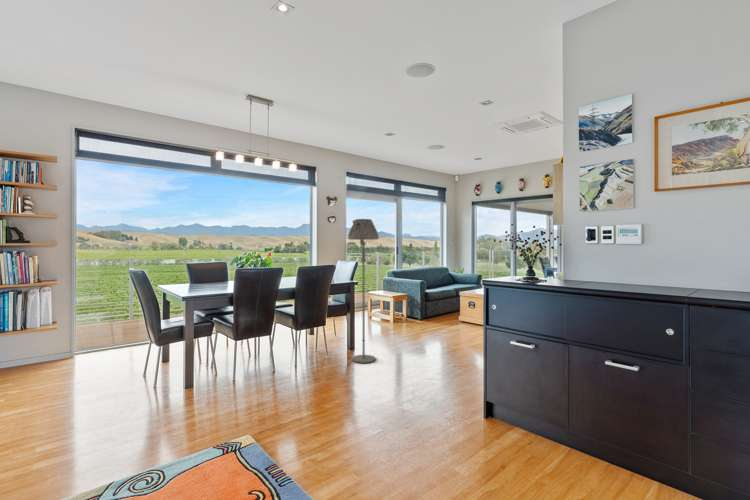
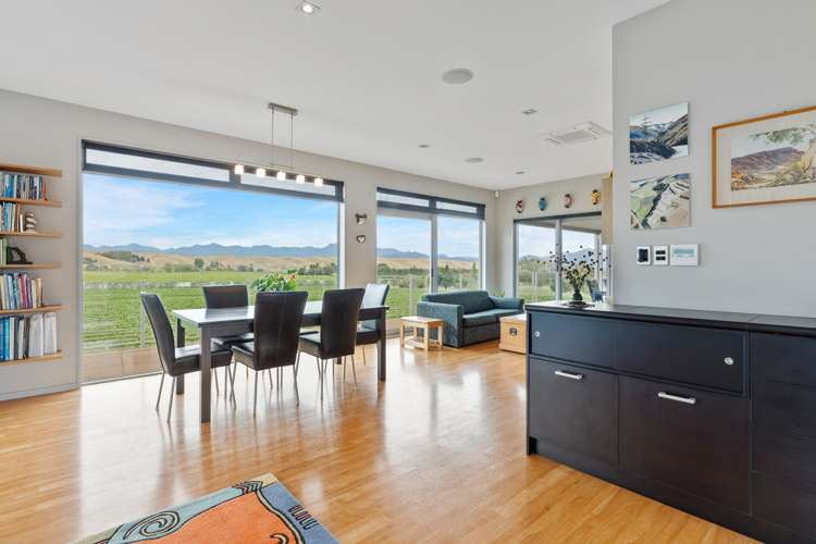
- floor lamp [347,218,380,364]
